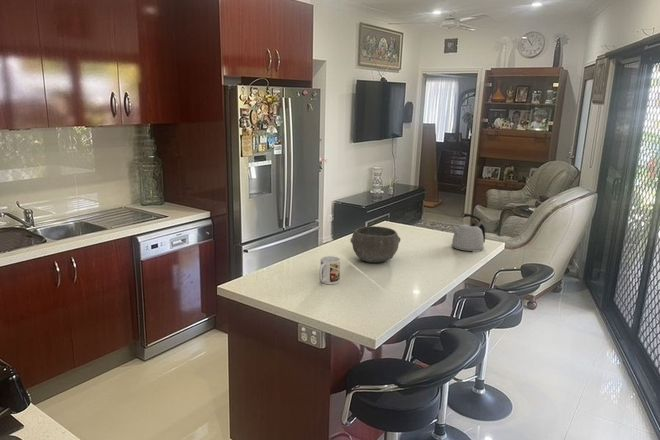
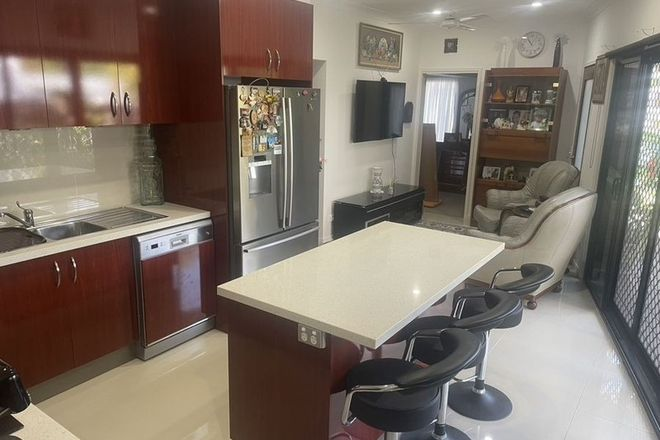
- kettle [450,212,486,253]
- bowl [349,225,402,264]
- mug [318,255,341,285]
